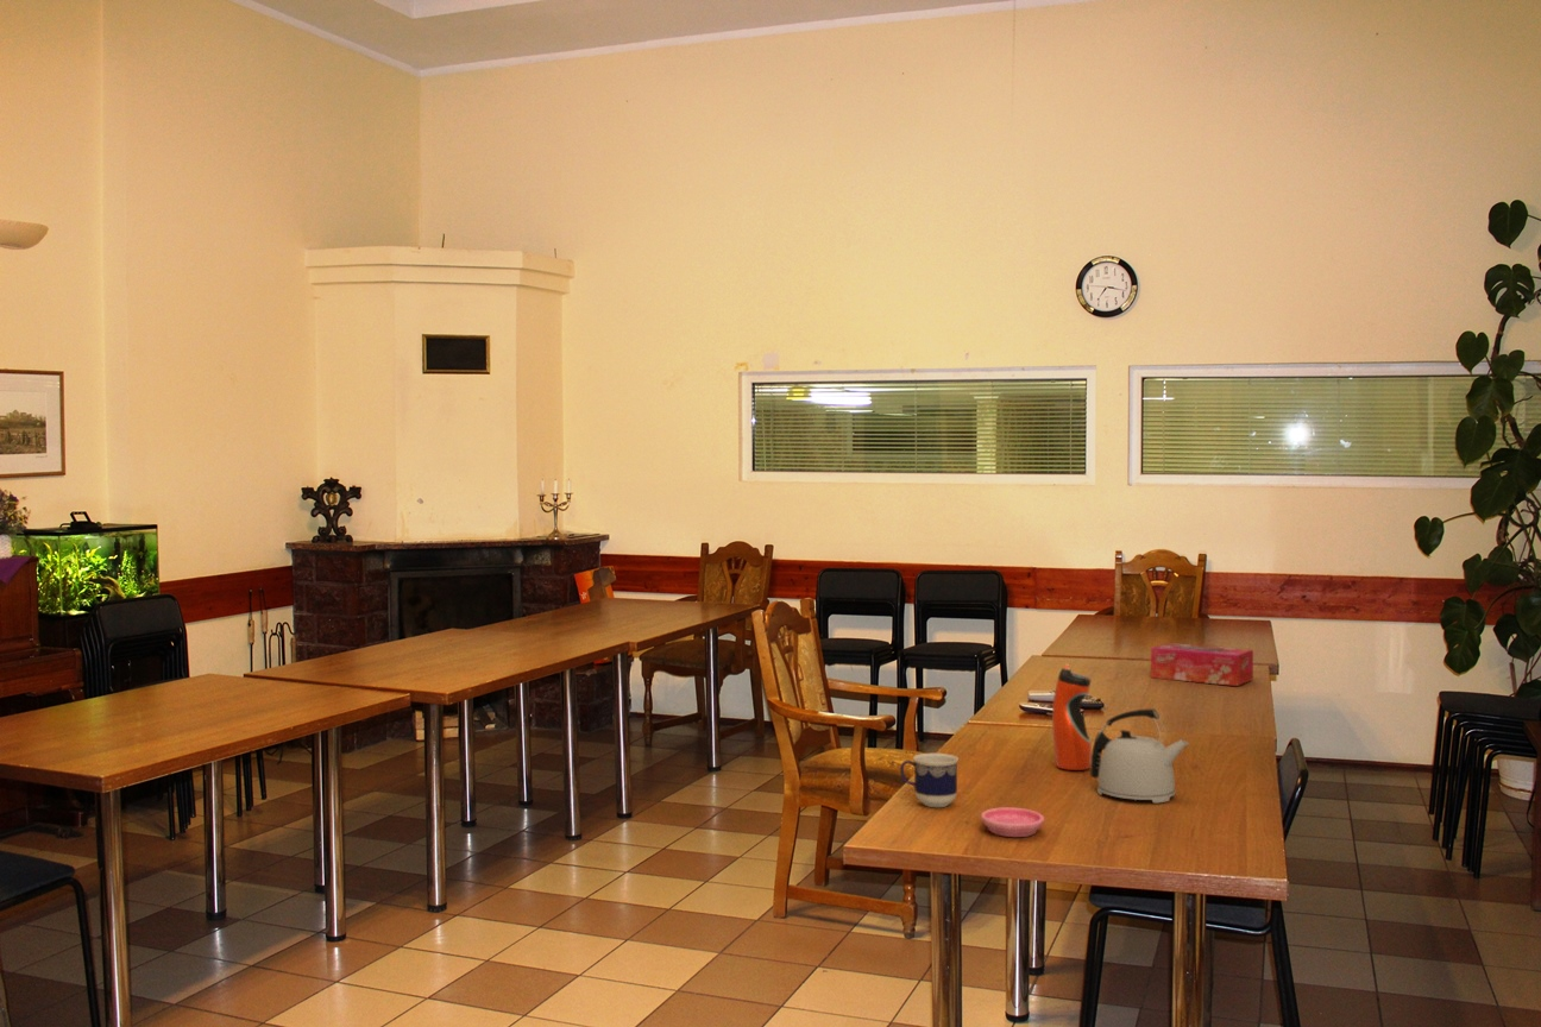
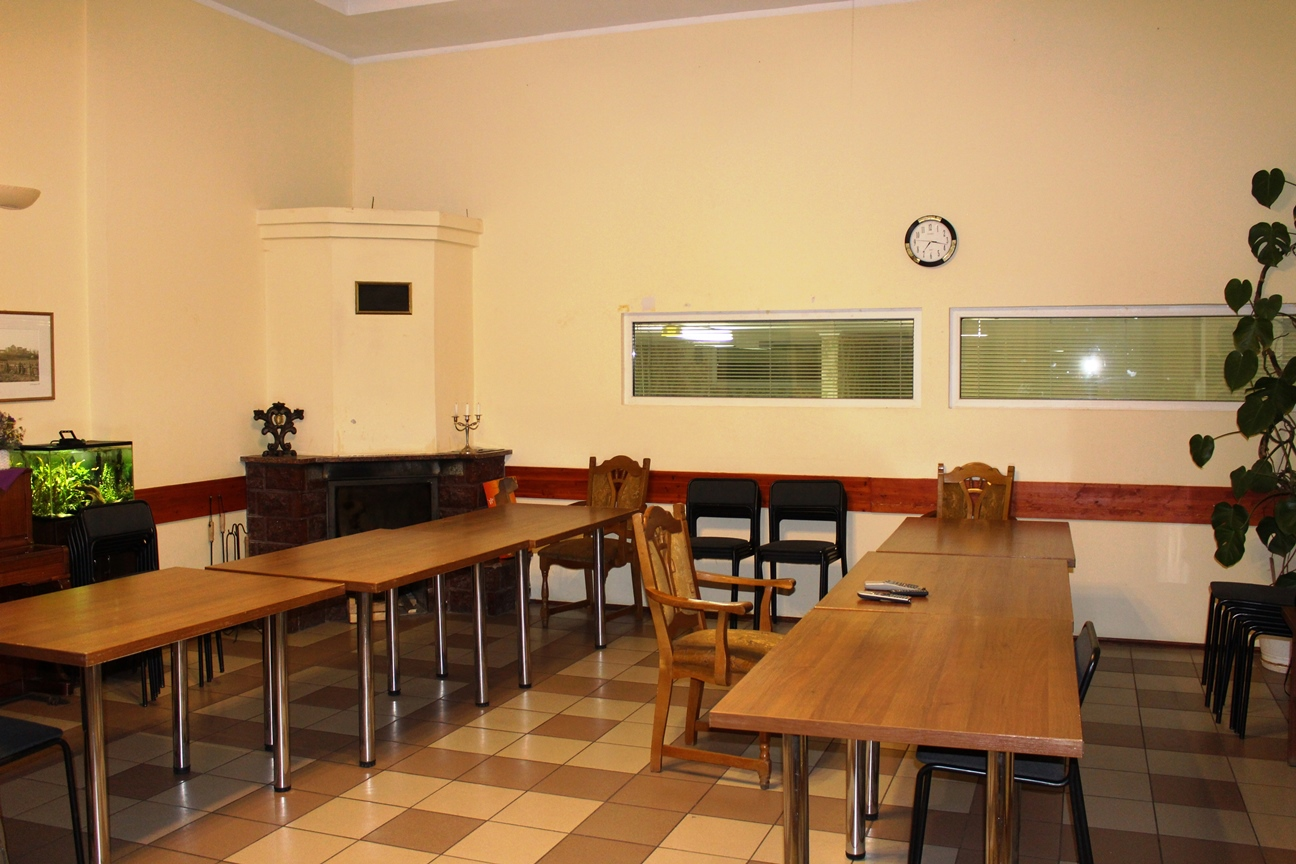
- tissue box [1150,642,1254,687]
- cup [899,752,960,808]
- water bottle [1051,662,1093,771]
- kettle [1089,708,1190,805]
- saucer [980,806,1045,838]
